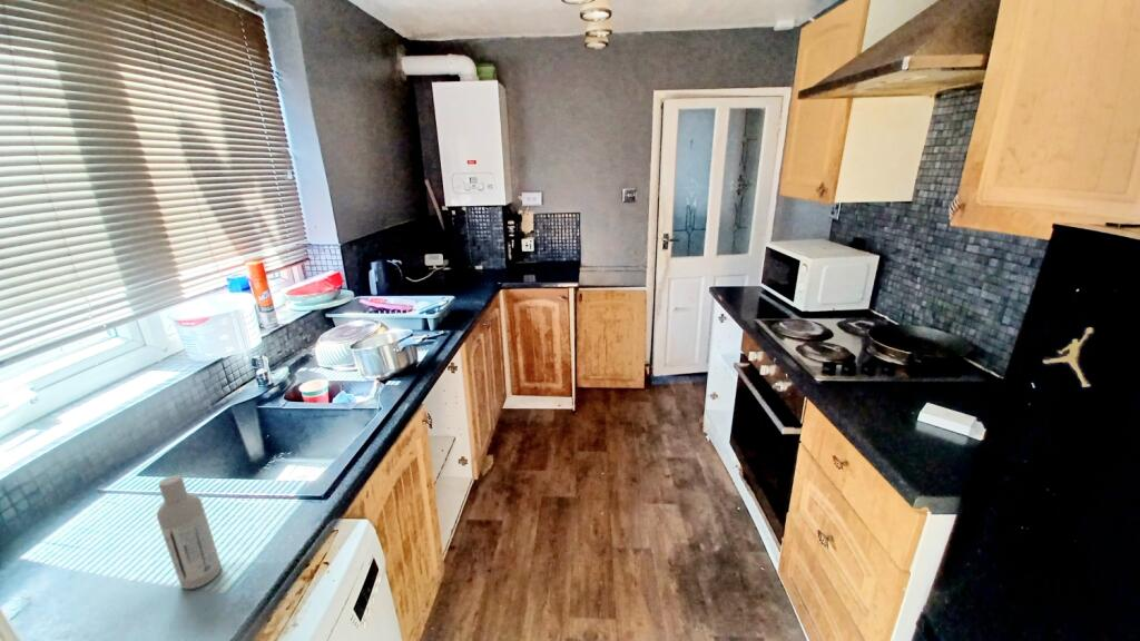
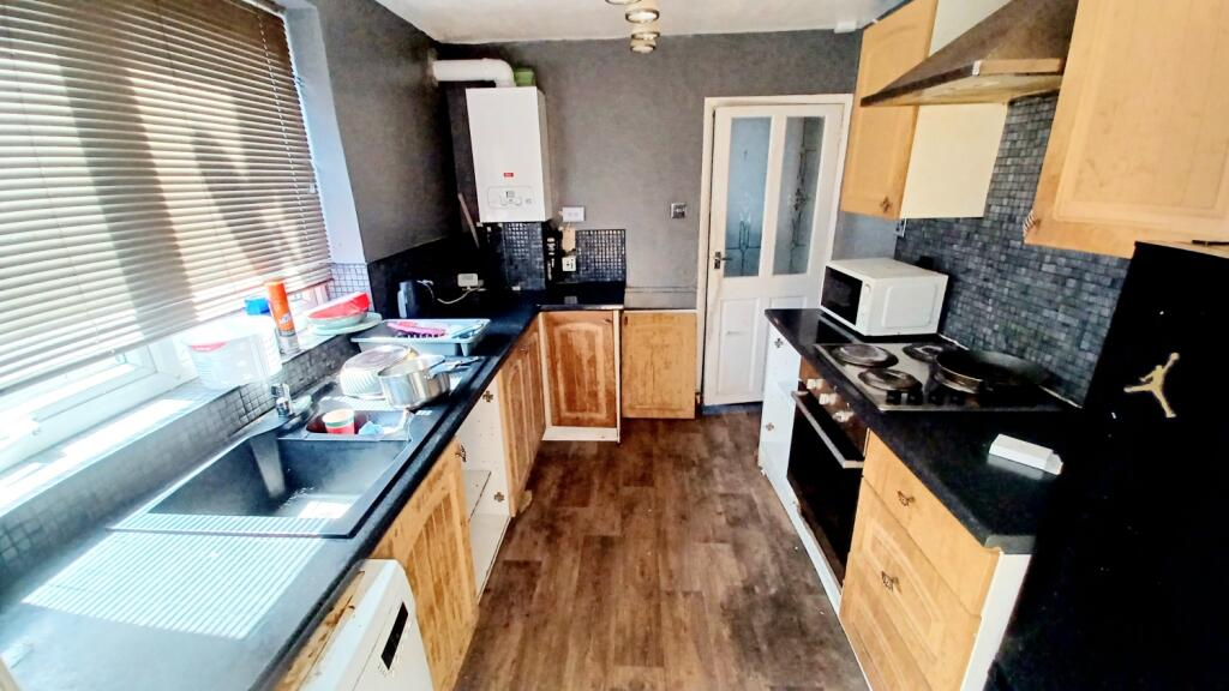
- bottle [156,474,223,590]
